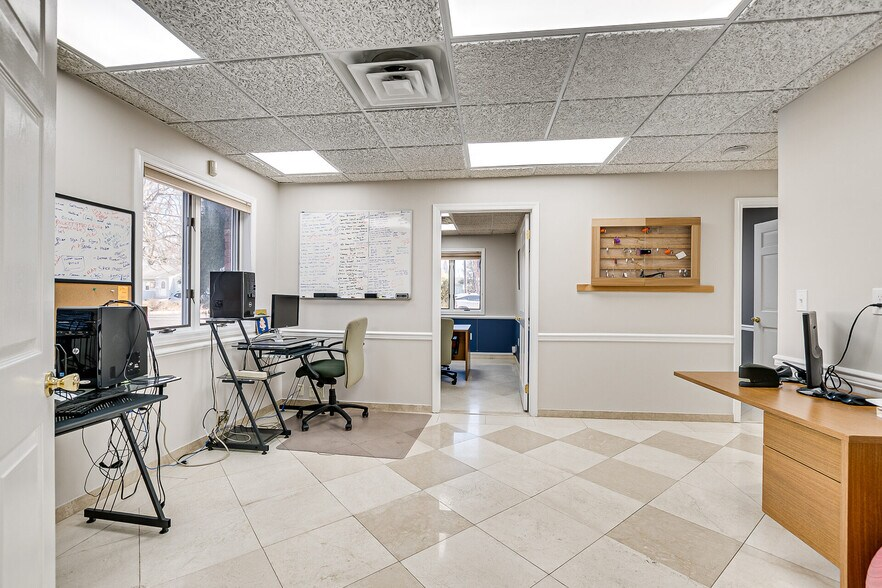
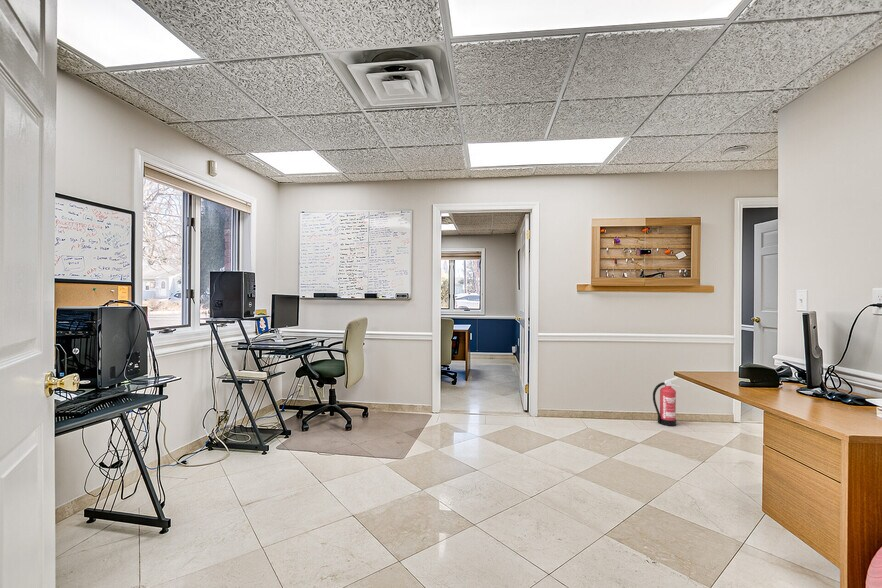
+ fire extinguisher [652,376,680,427]
